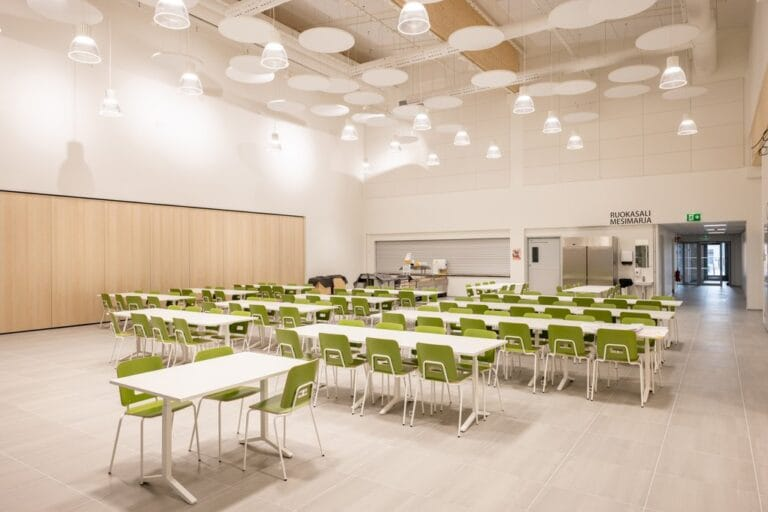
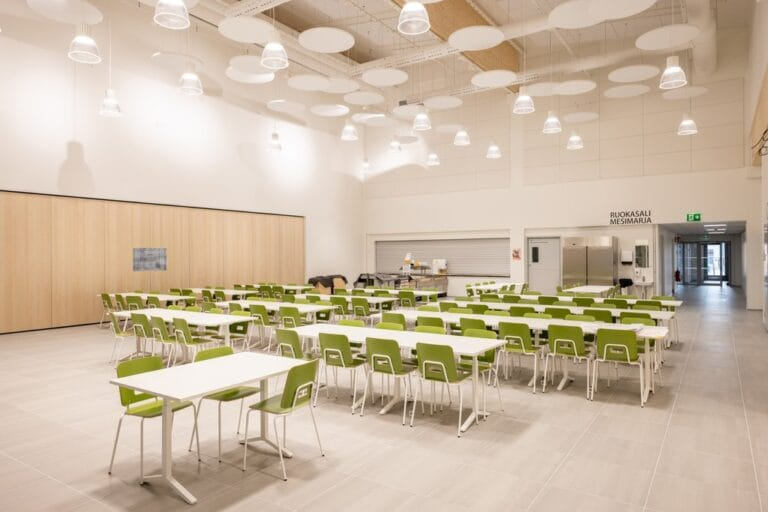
+ wall art [132,247,167,272]
